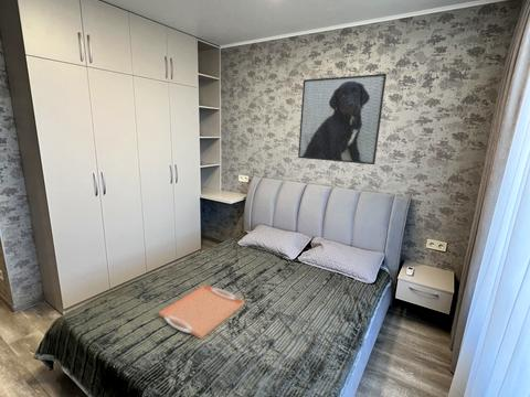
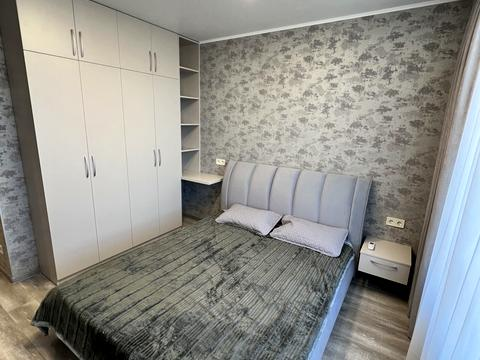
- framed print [297,73,388,165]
- serving tray [158,283,246,340]
